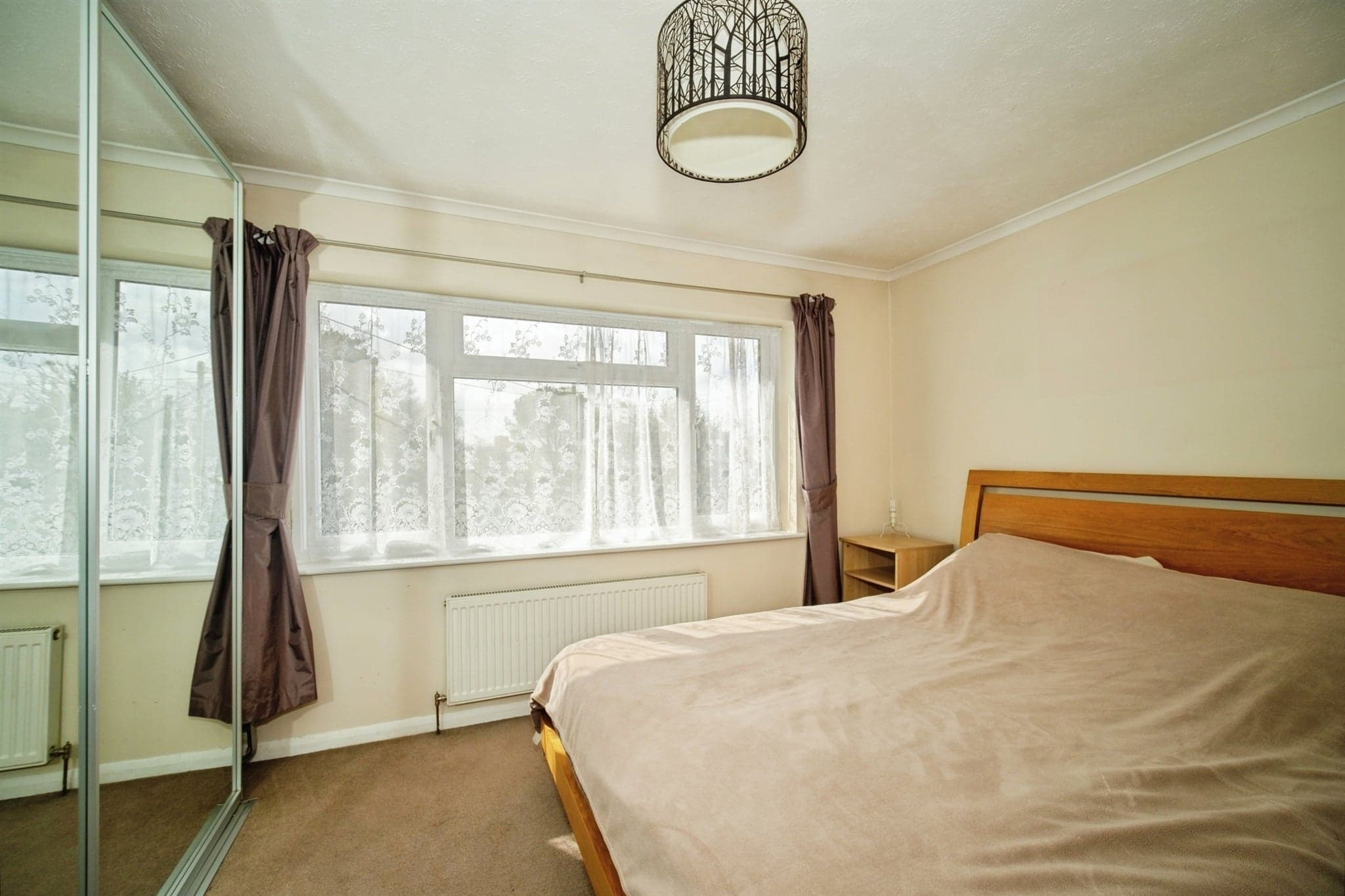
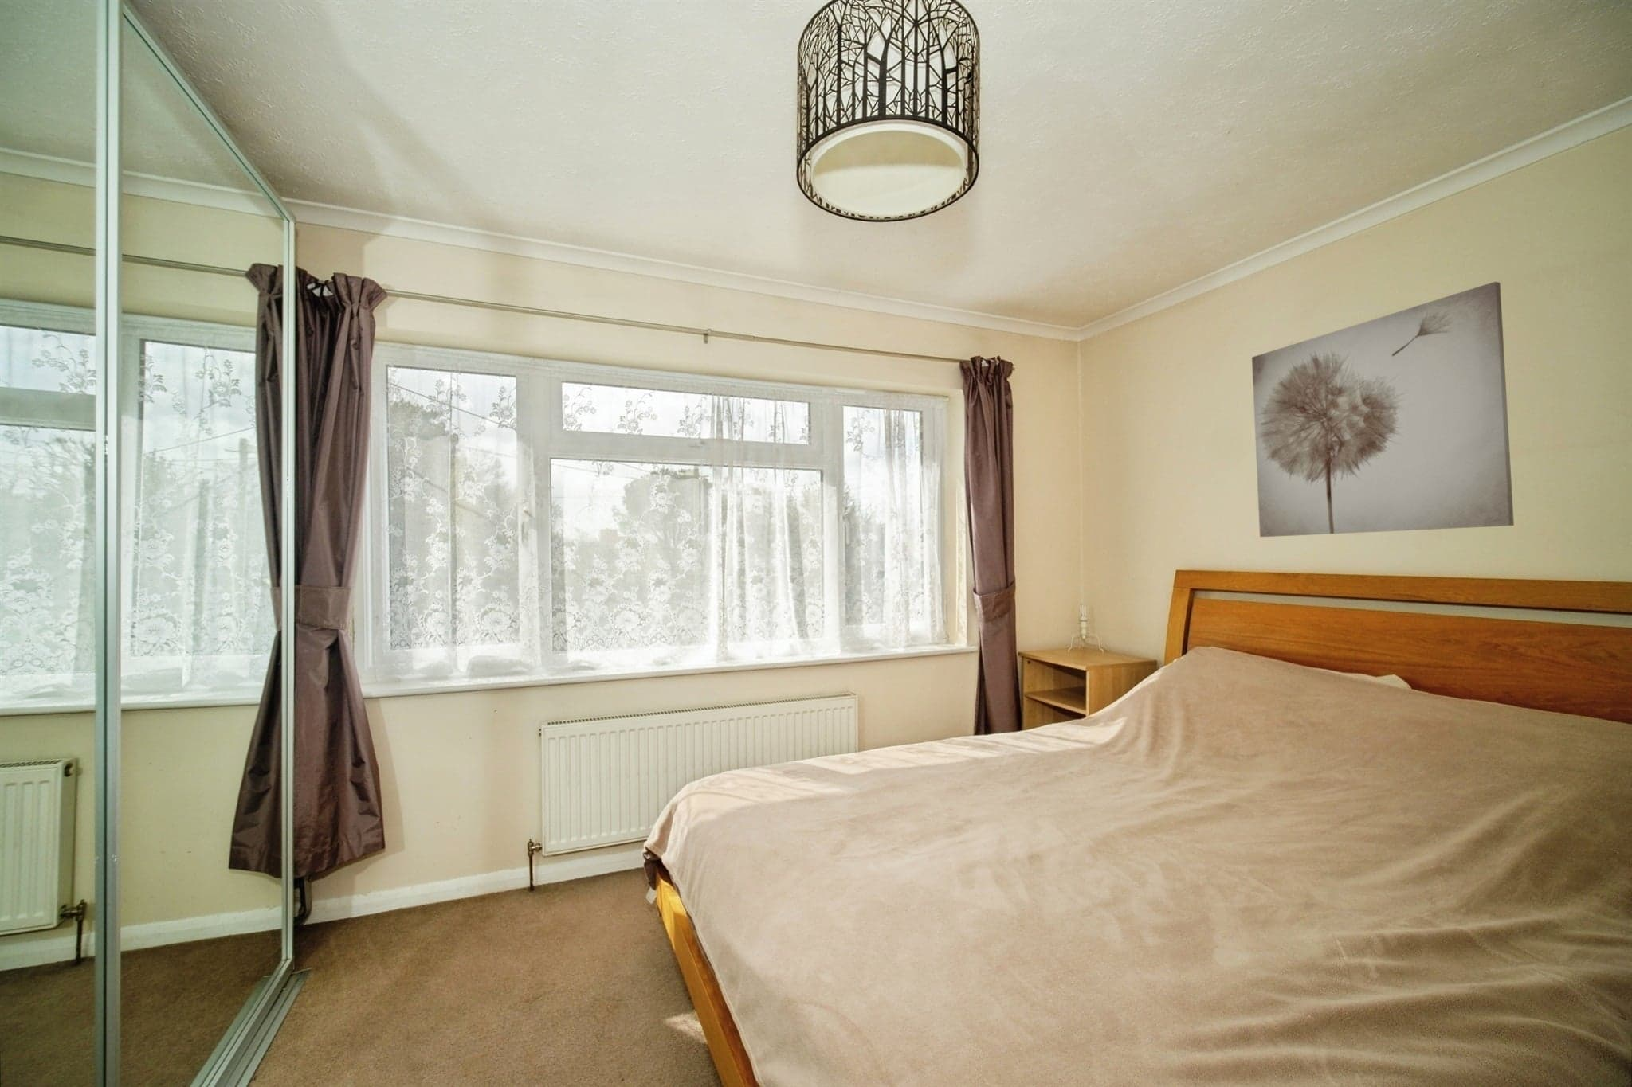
+ wall art [1251,281,1514,537]
